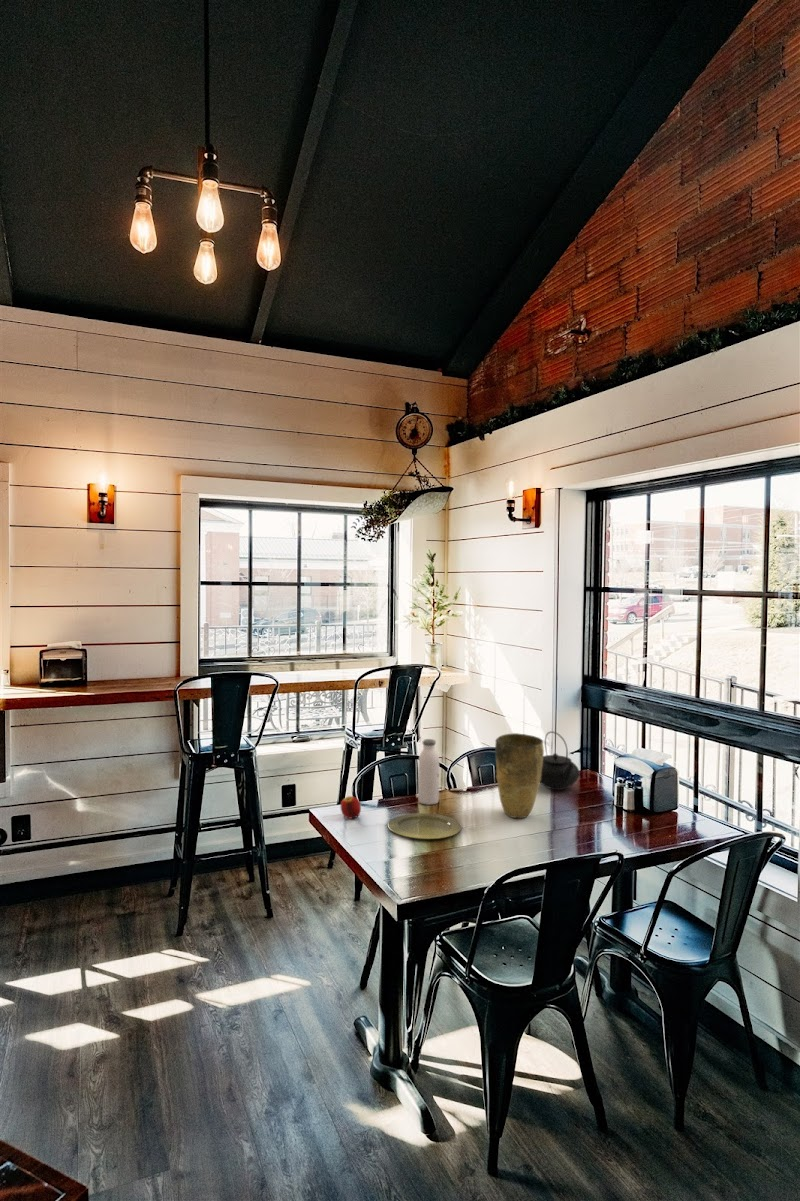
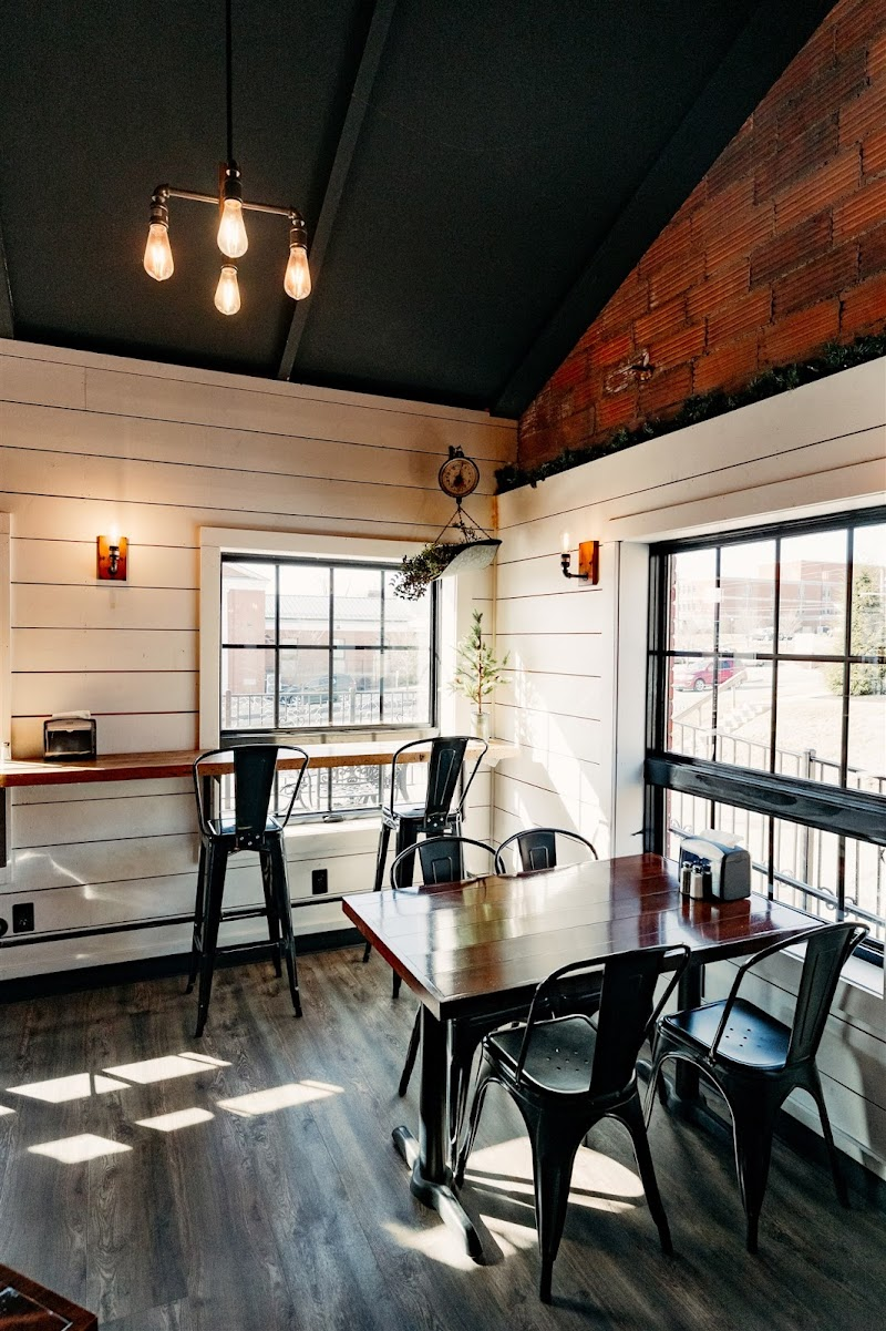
- teapot [539,730,581,791]
- vase [494,732,545,819]
- fruit [339,795,362,820]
- water bottle [417,738,440,806]
- plate [387,812,463,840]
